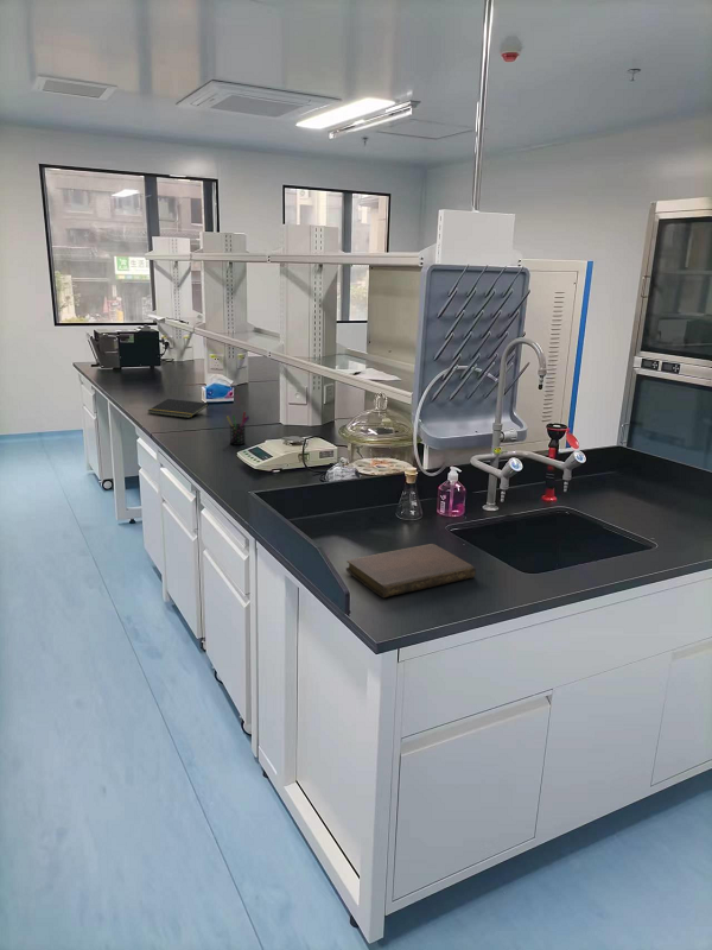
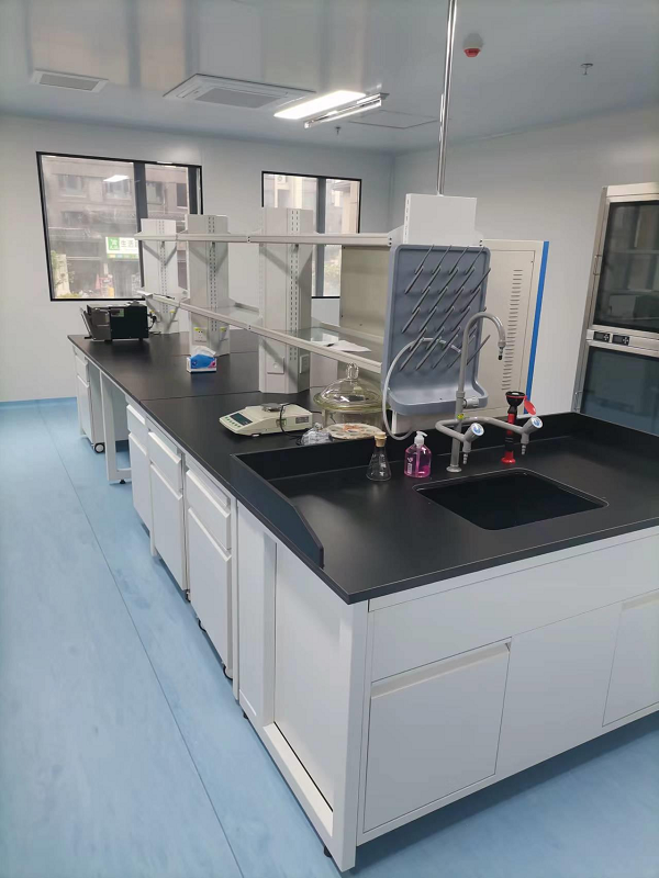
- notepad [147,398,210,419]
- pen holder [225,411,250,446]
- notebook [345,543,477,598]
